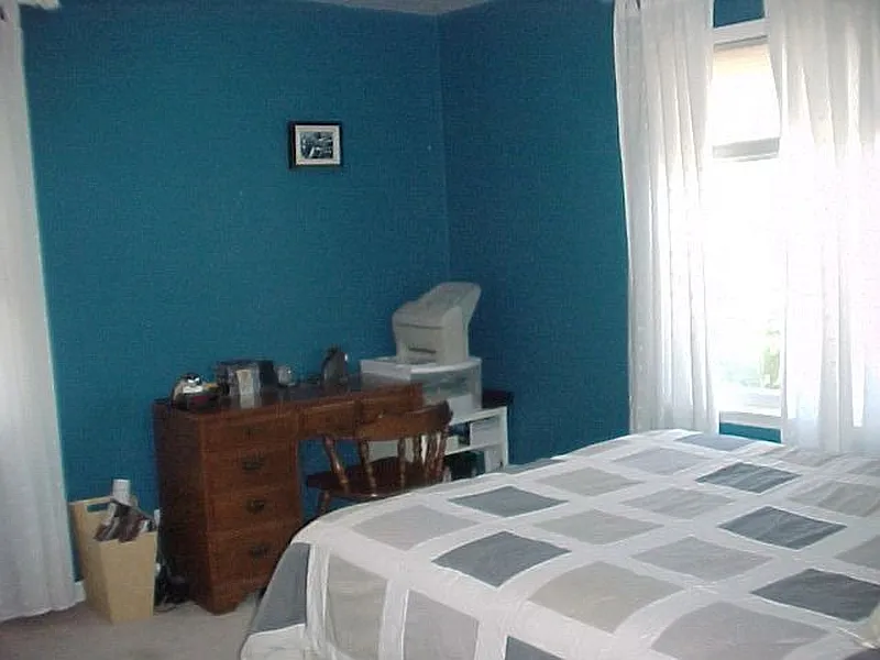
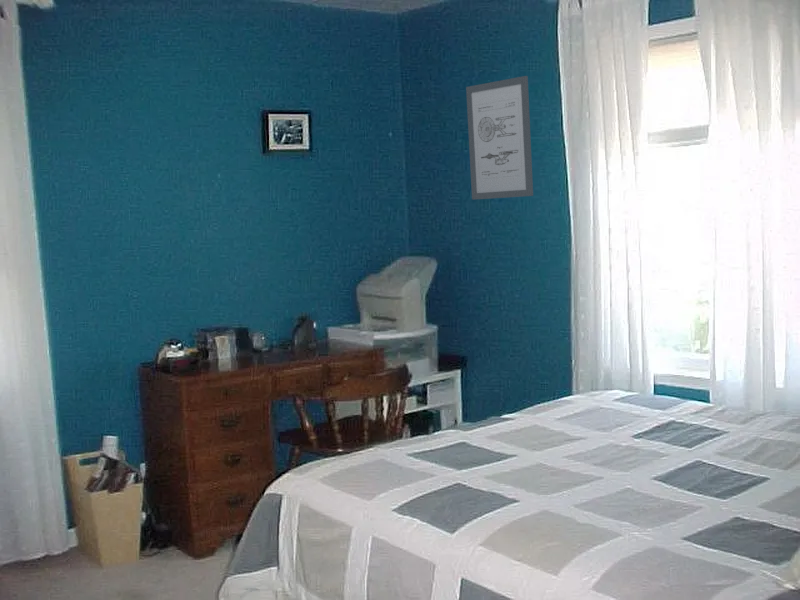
+ wall art [465,75,534,201]
